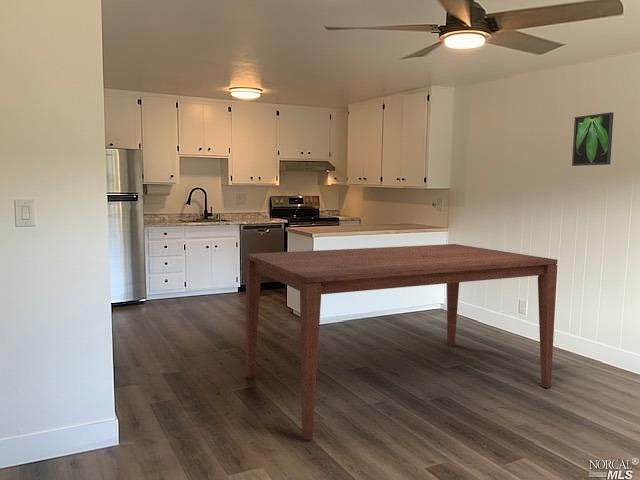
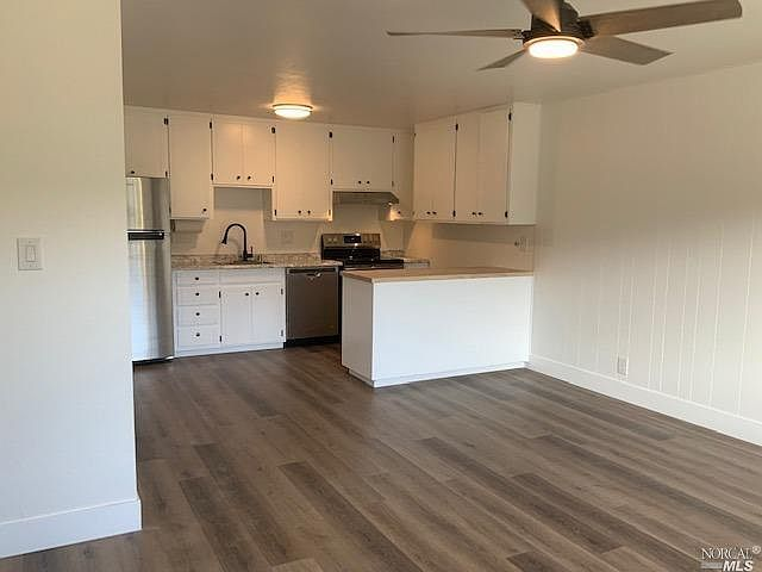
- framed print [571,111,615,167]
- dining table [245,243,559,441]
